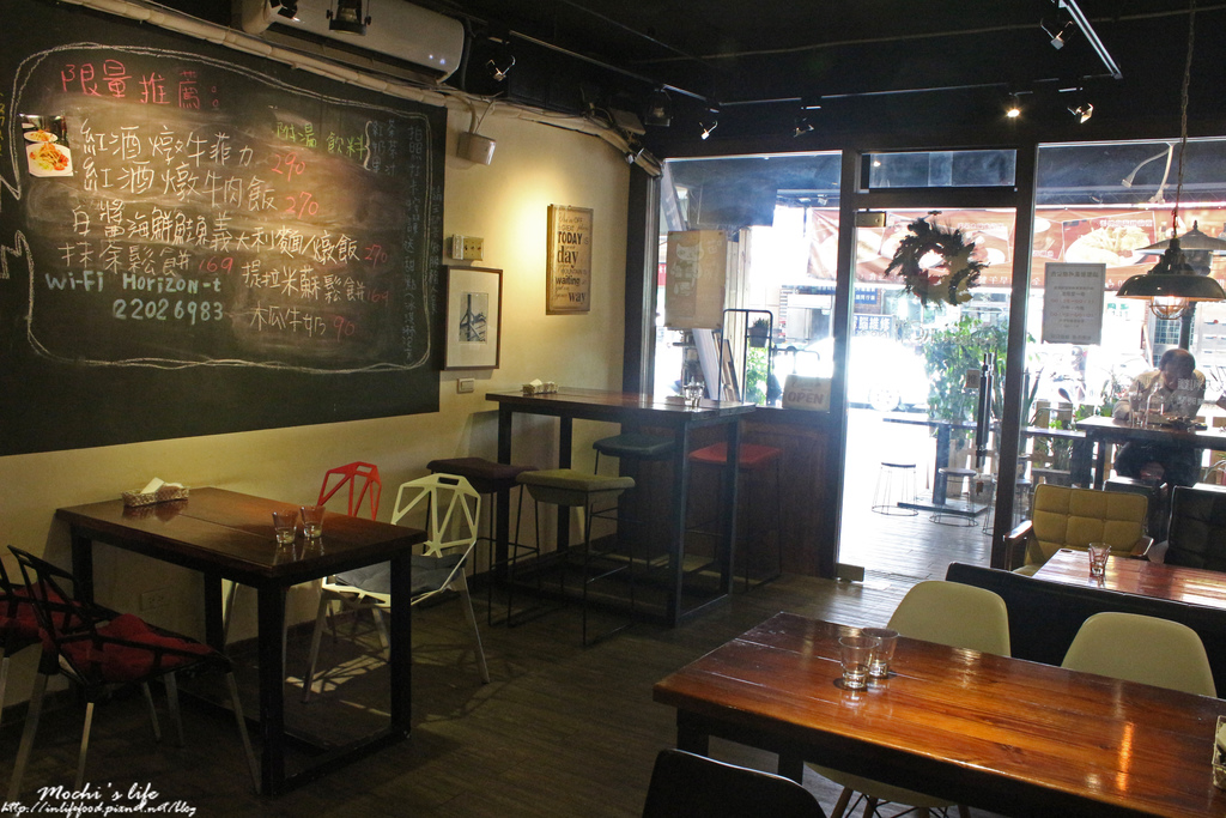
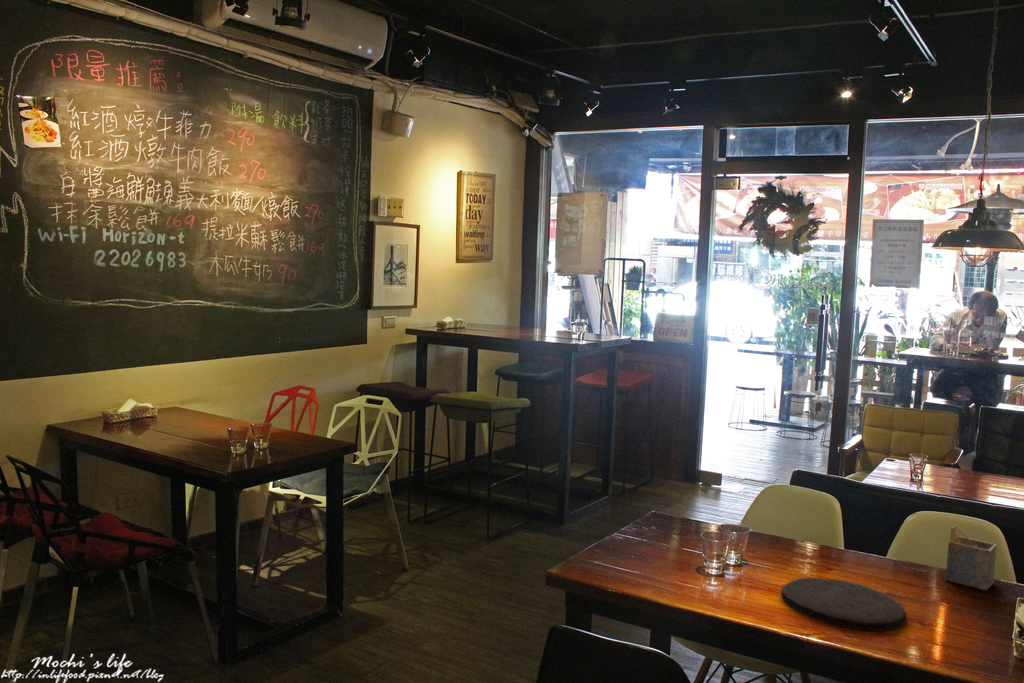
+ plate [780,577,908,632]
+ napkin holder [945,524,998,591]
